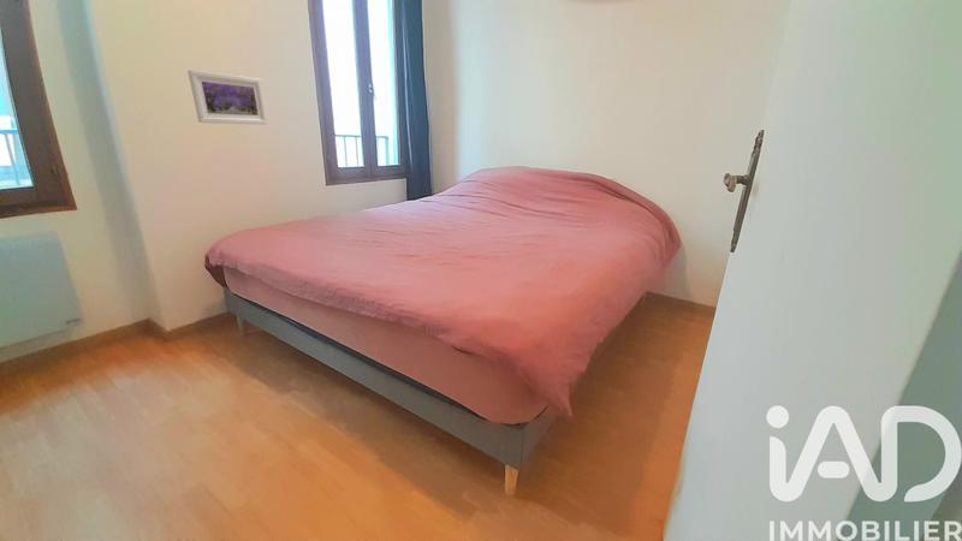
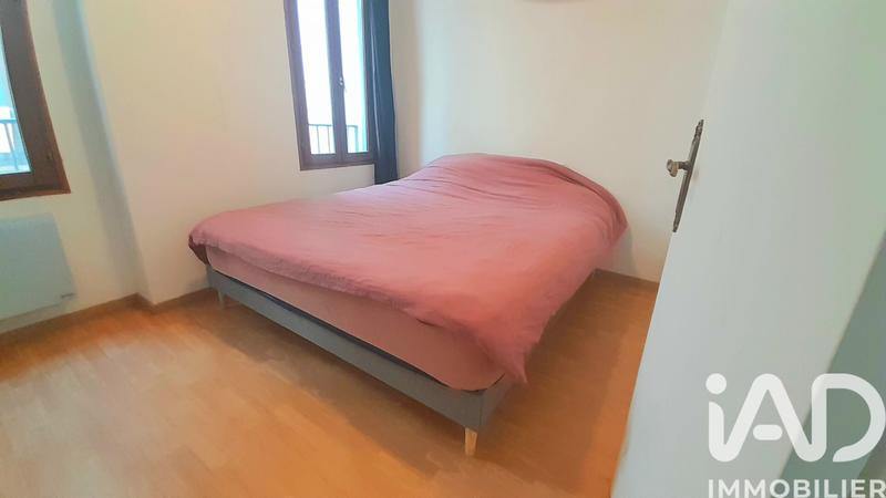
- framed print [186,69,269,126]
